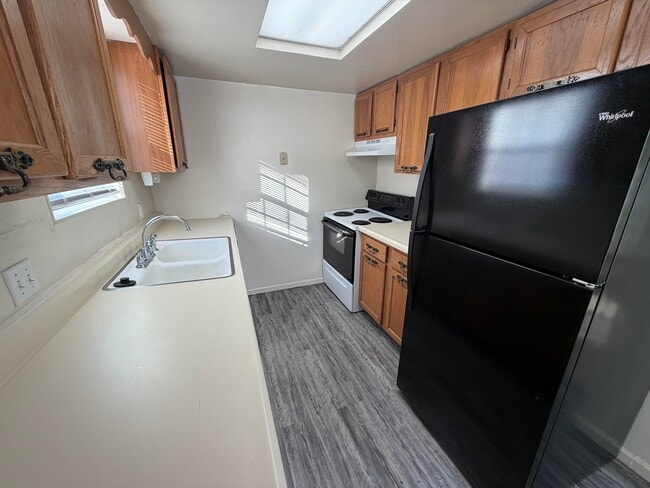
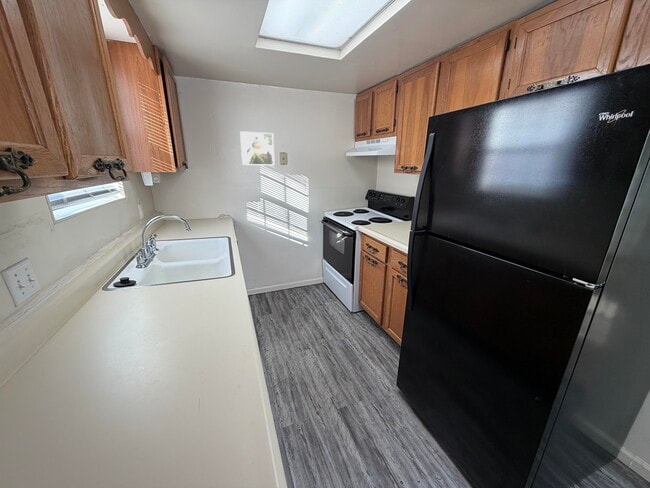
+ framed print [239,130,276,166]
